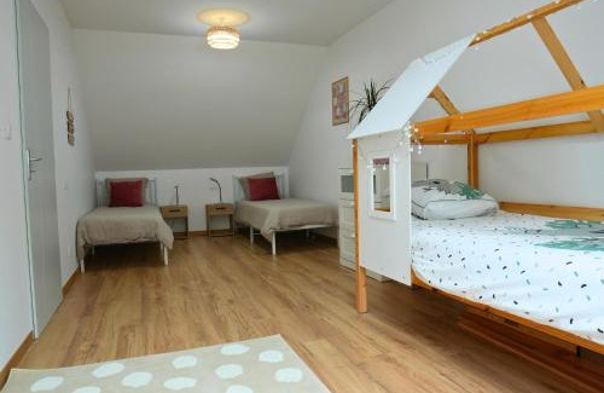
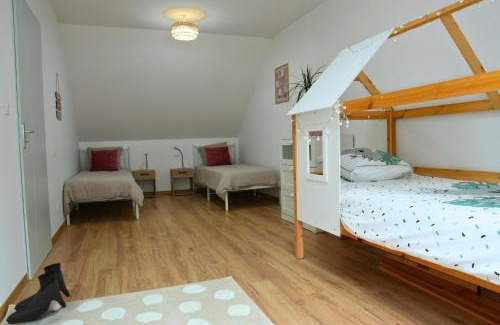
+ boots [5,262,71,325]
